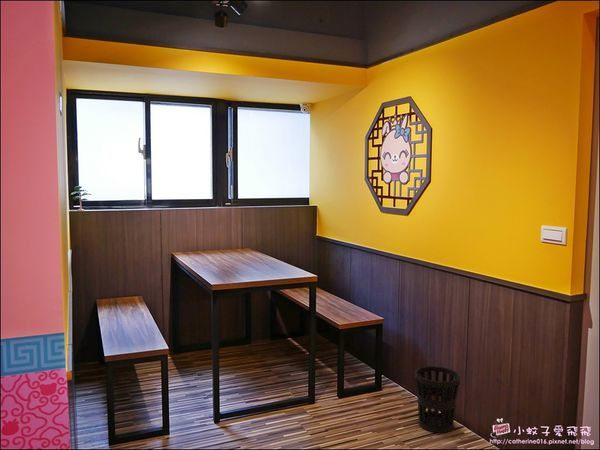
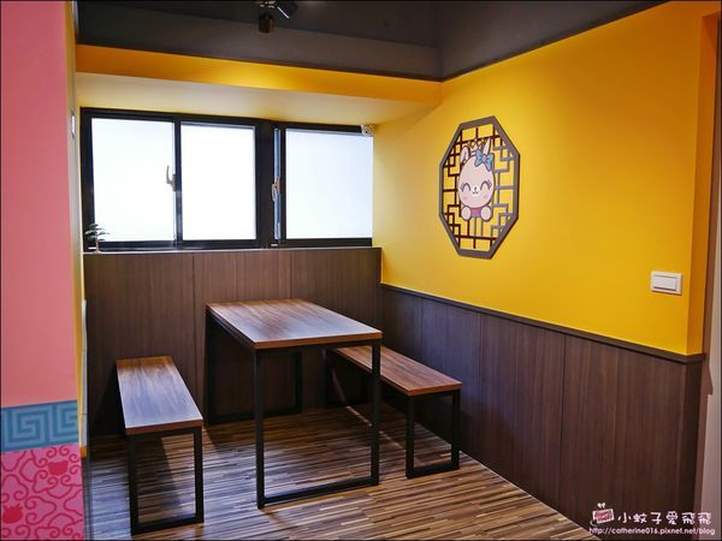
- wastebasket [414,365,461,434]
